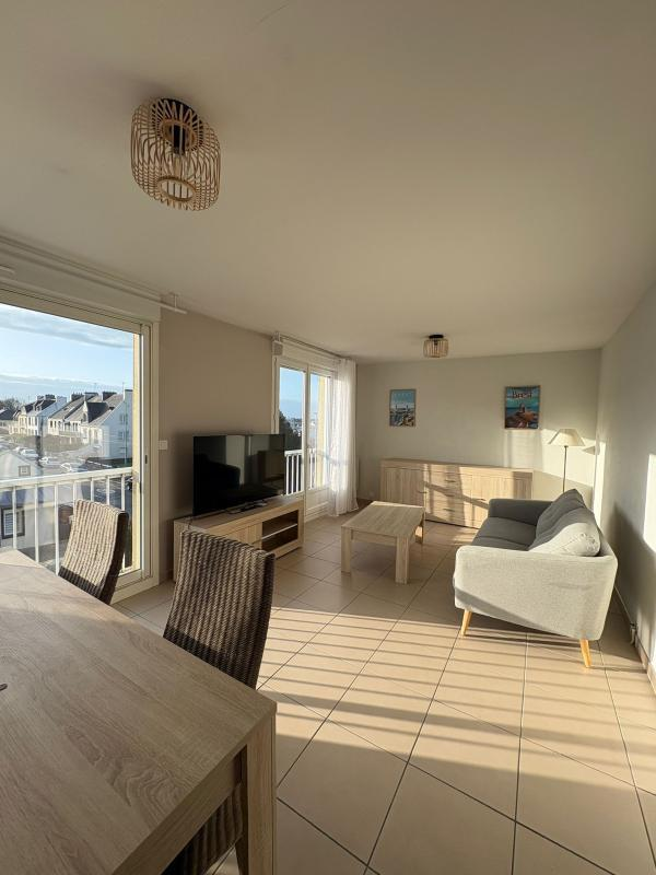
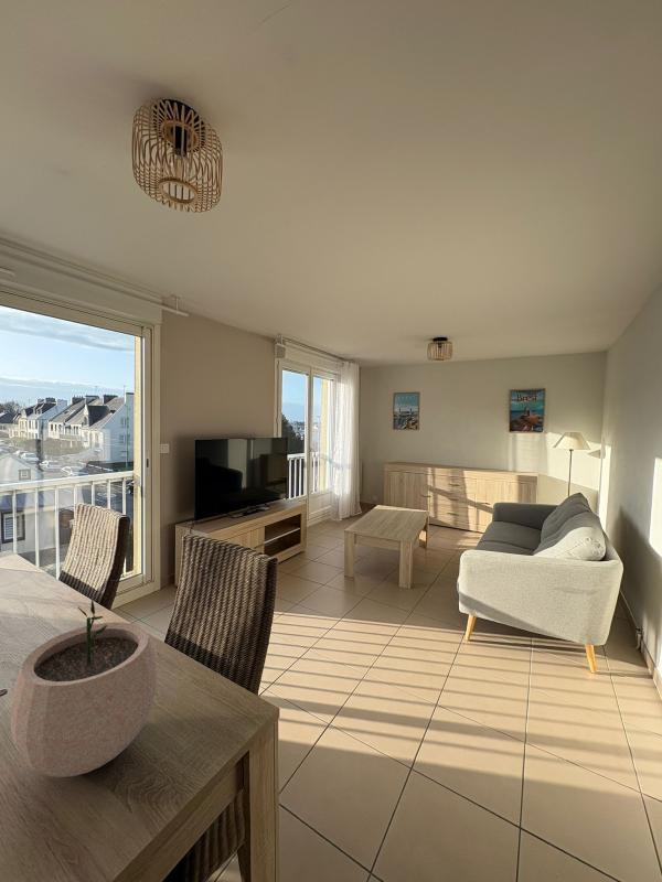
+ plant pot [9,599,158,778]
